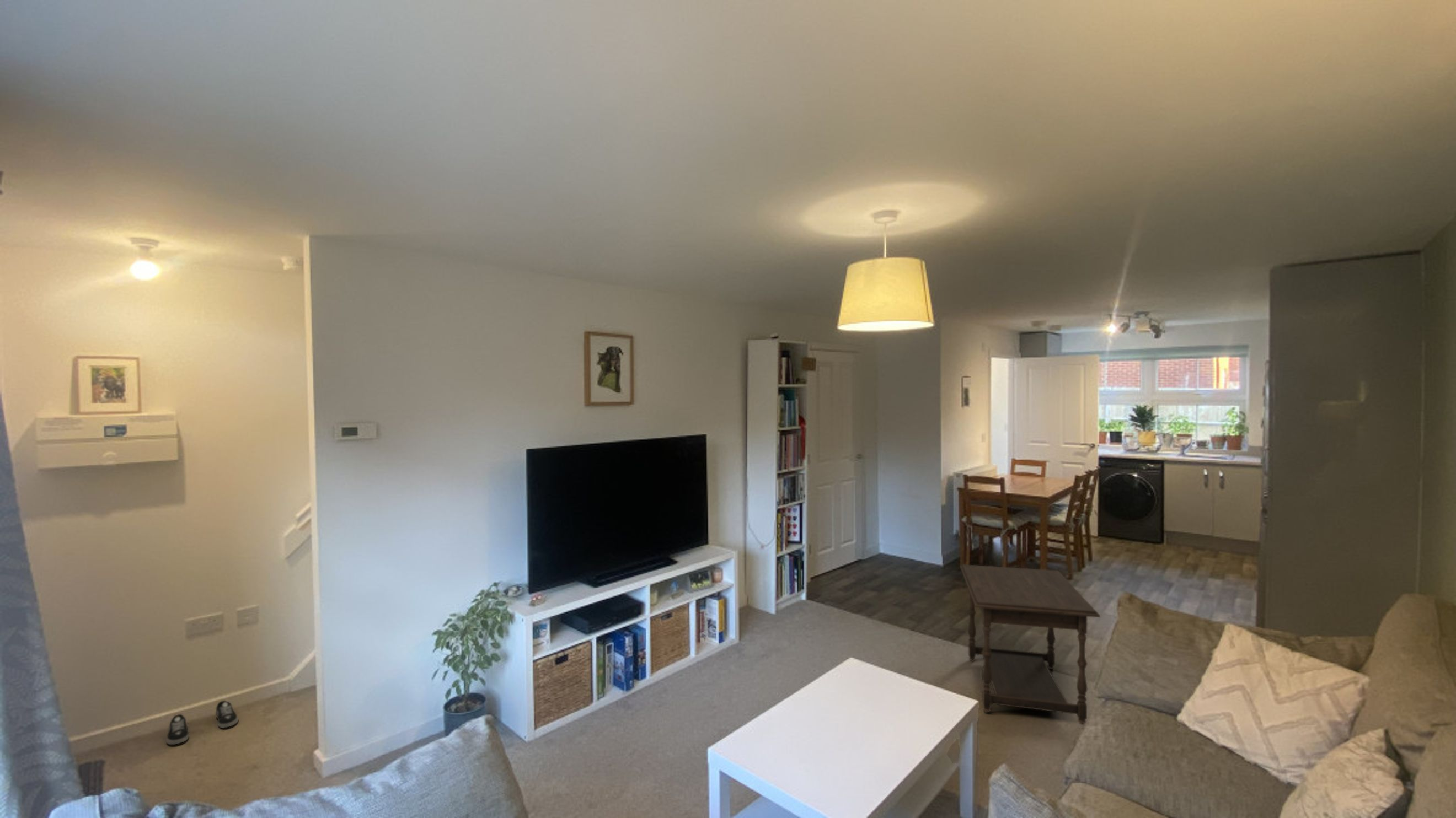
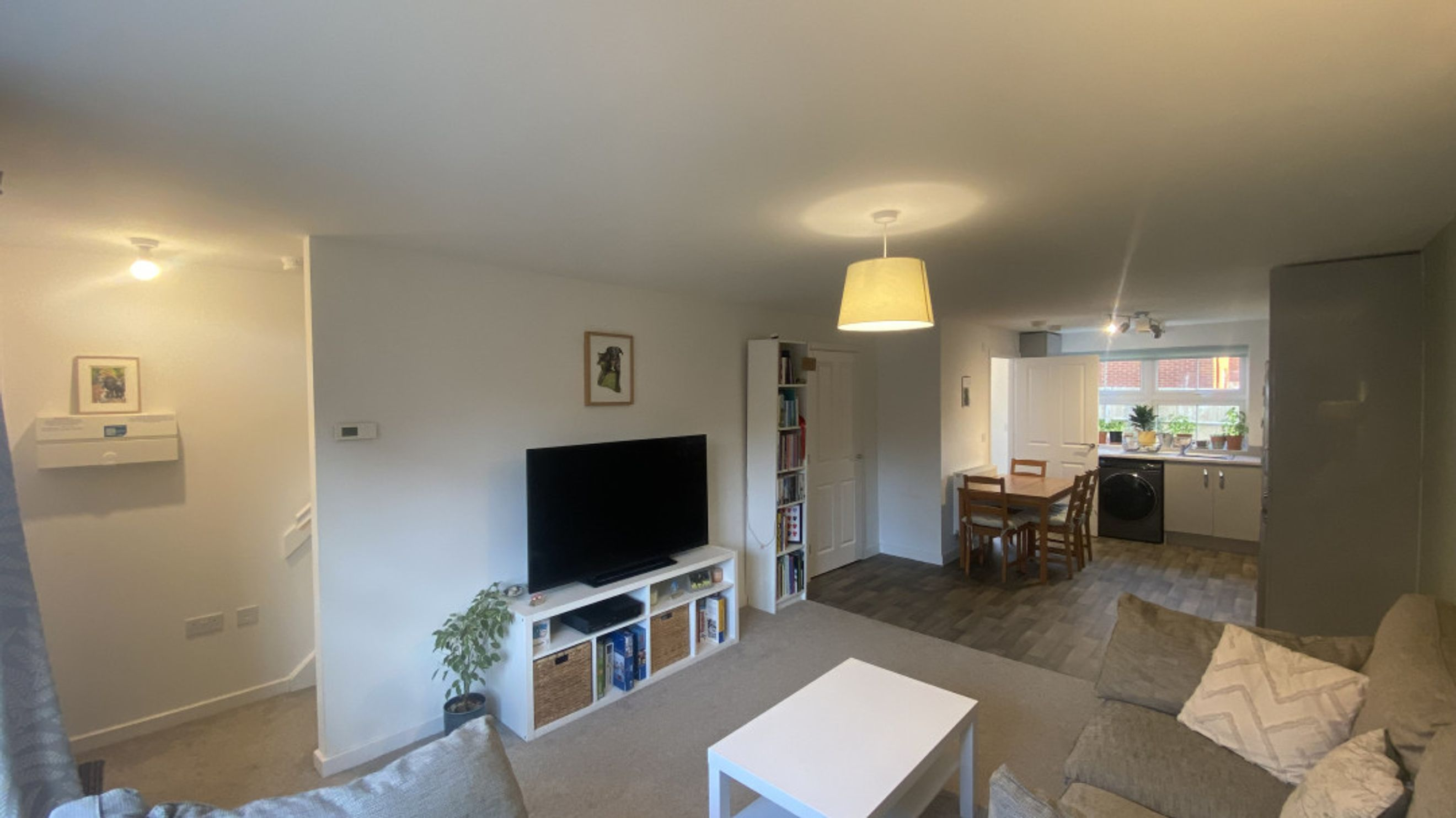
- shoe [165,700,239,745]
- side table [960,564,1101,725]
